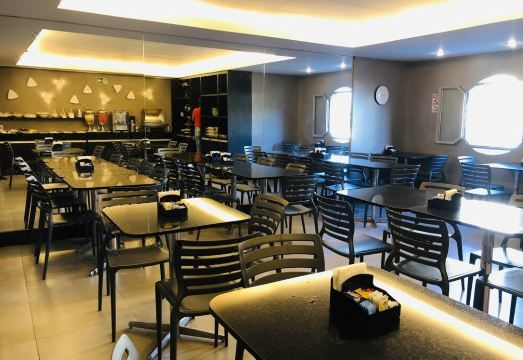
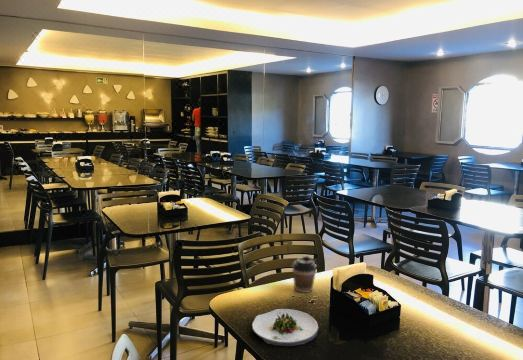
+ salad plate [251,308,319,347]
+ coffee cup [291,255,317,294]
